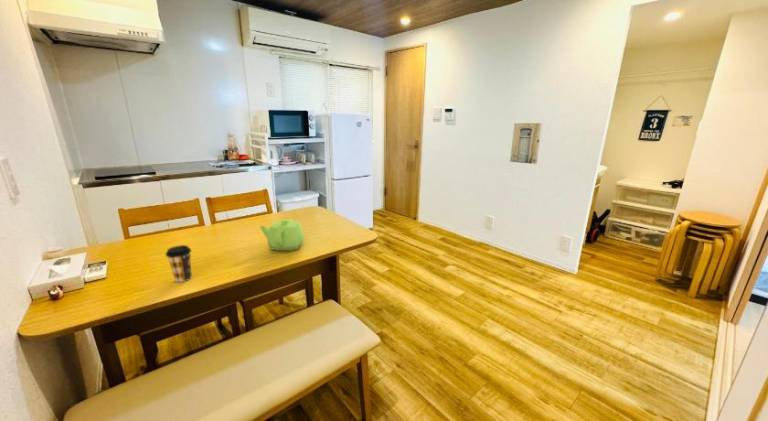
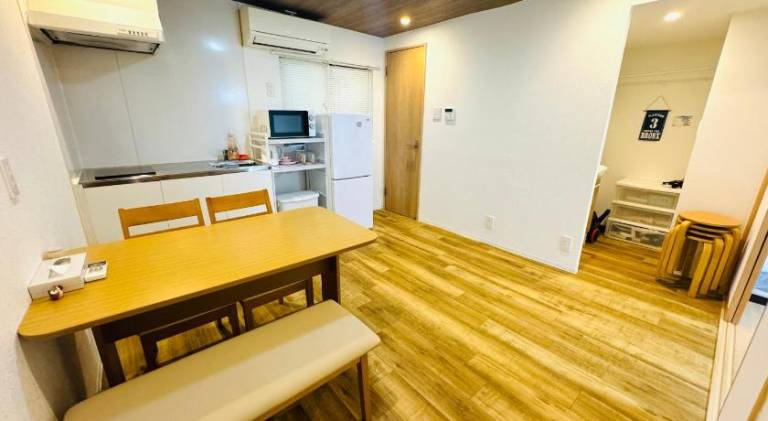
- coffee cup [165,244,193,283]
- wall art [509,122,543,165]
- teapot [259,218,305,252]
